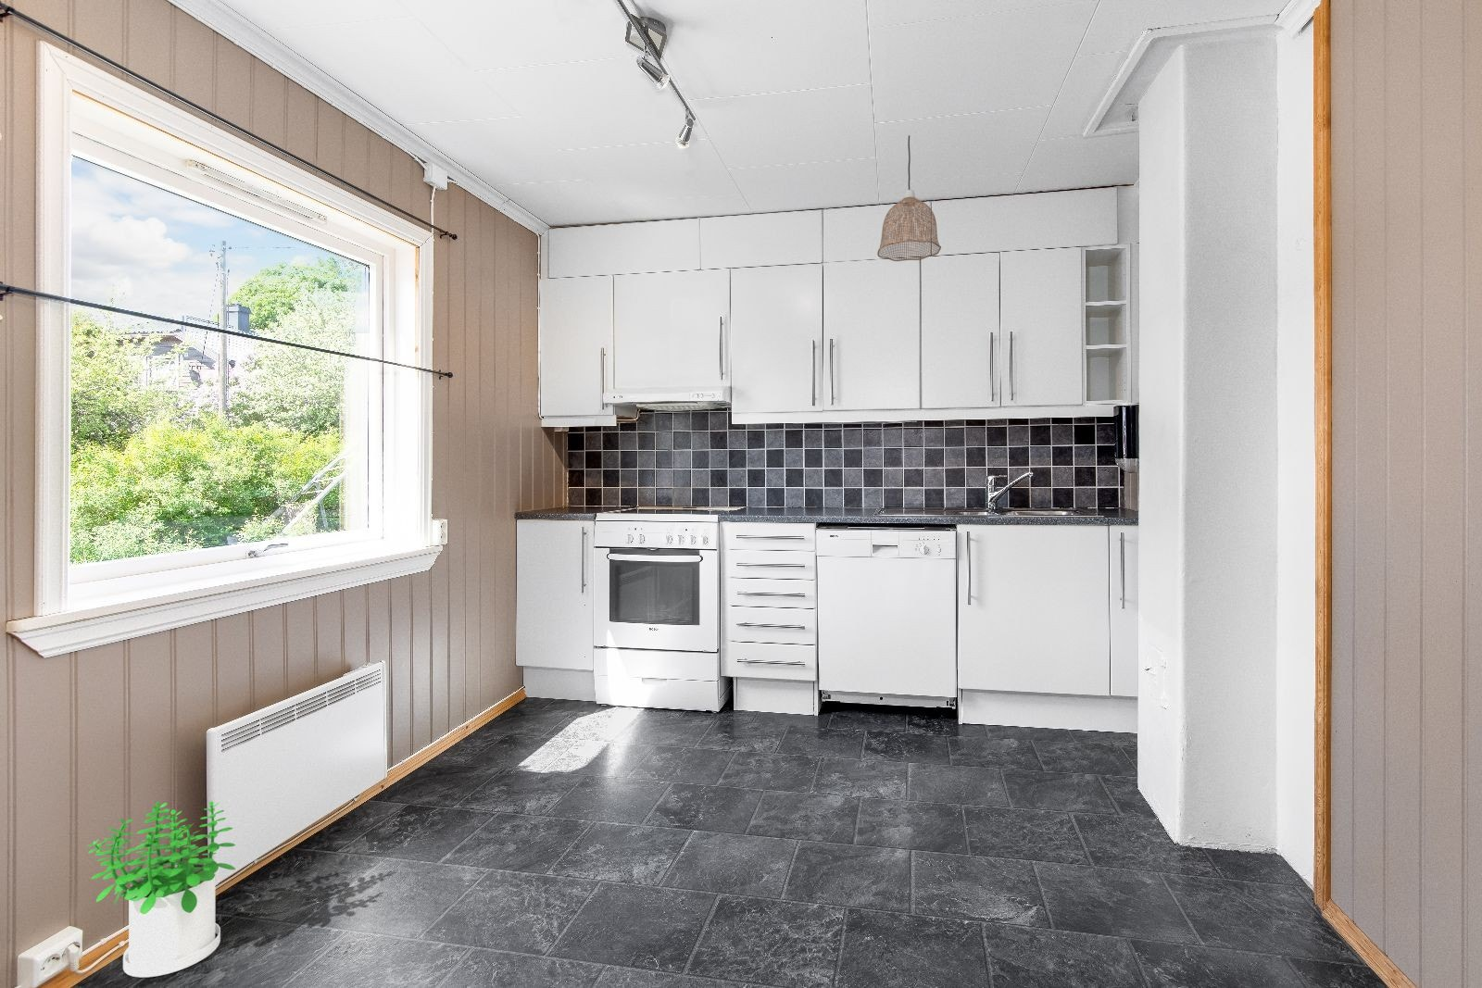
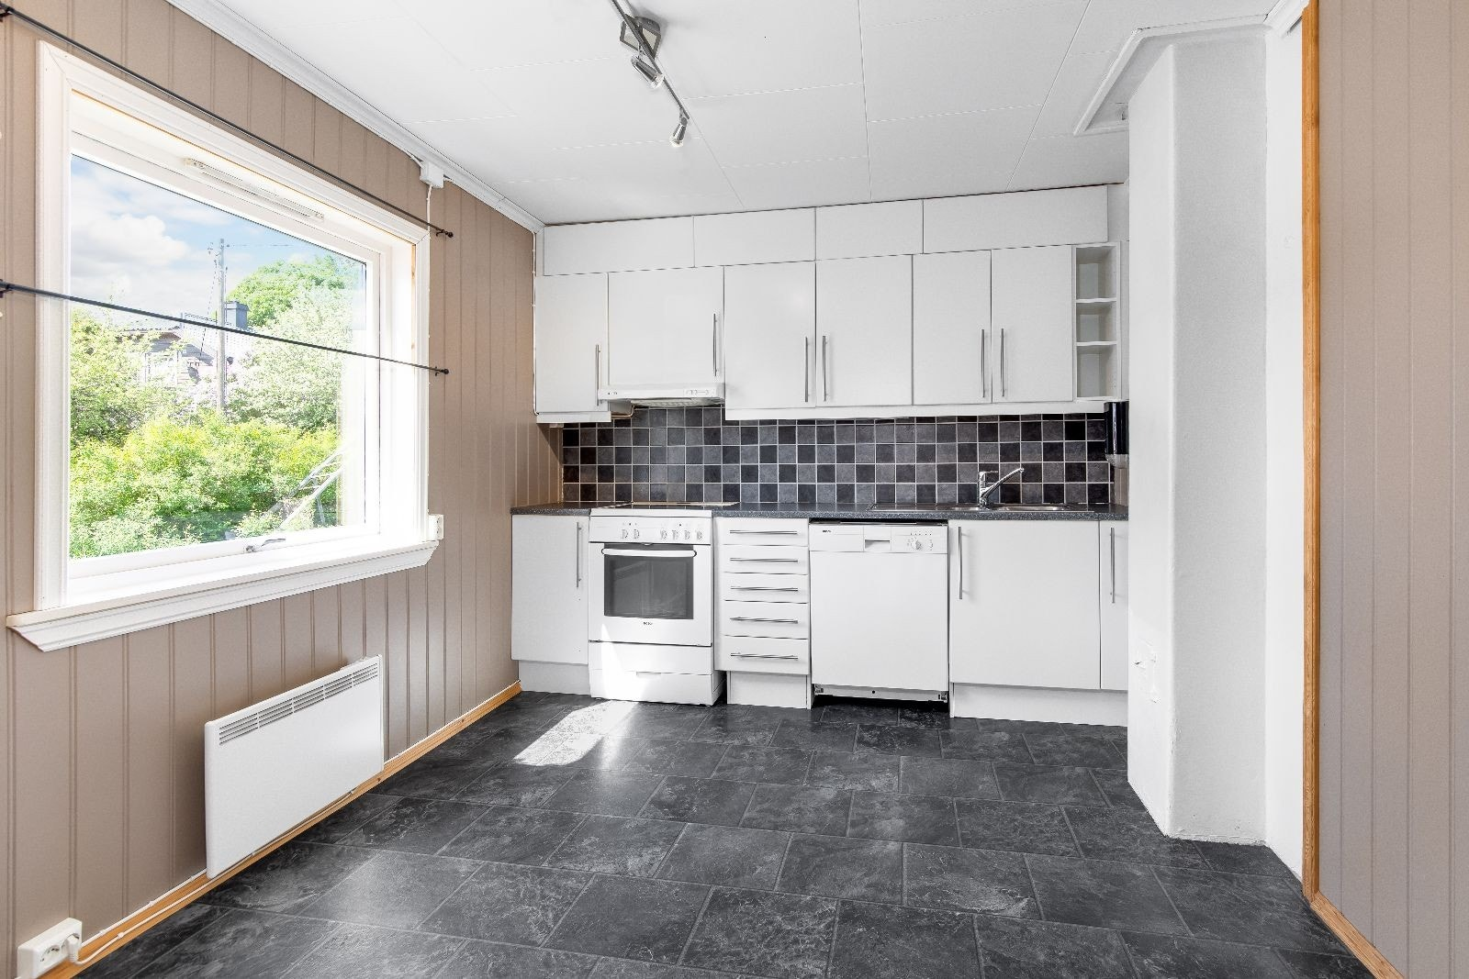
- potted plant [86,801,236,978]
- pendant lamp [877,135,942,262]
